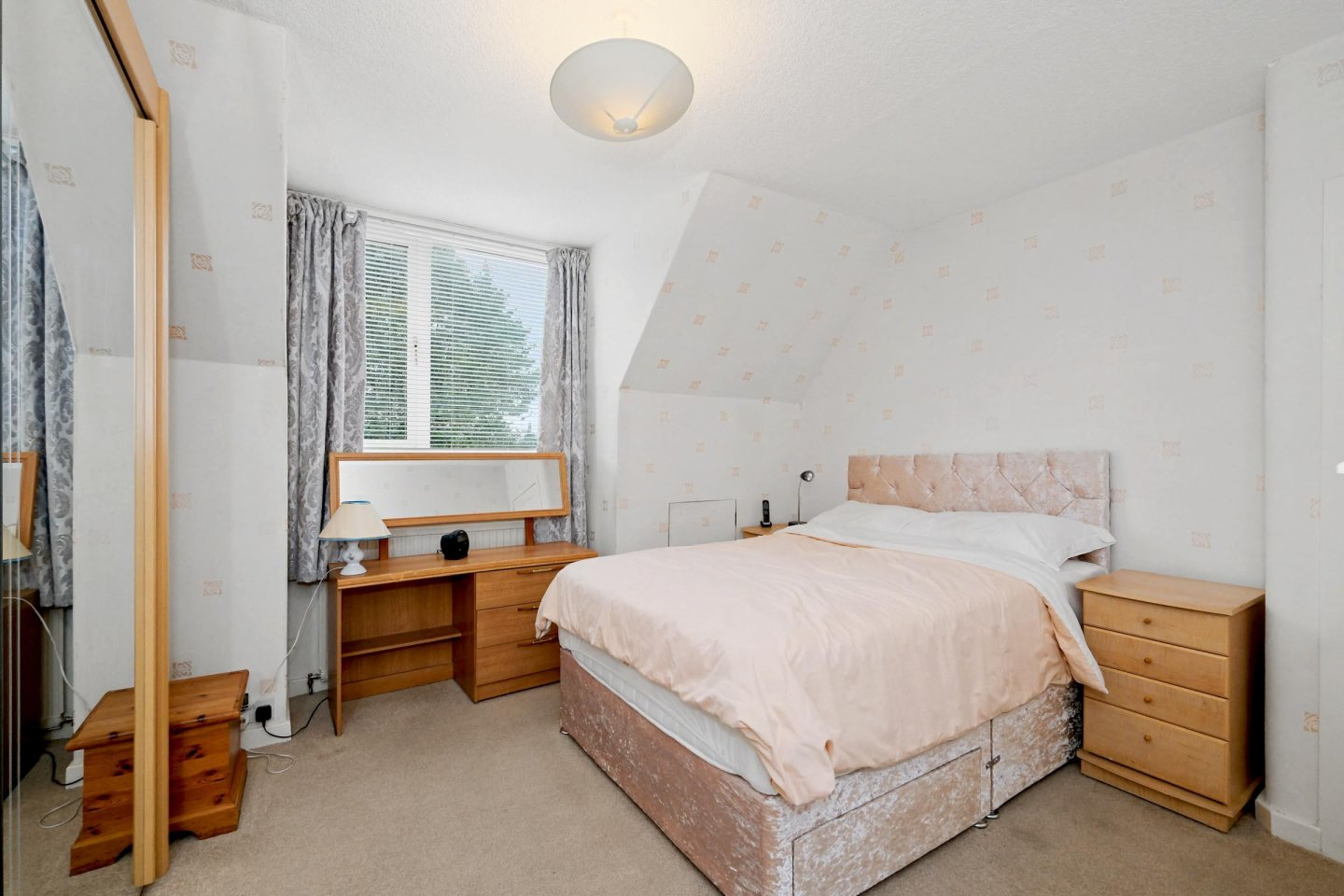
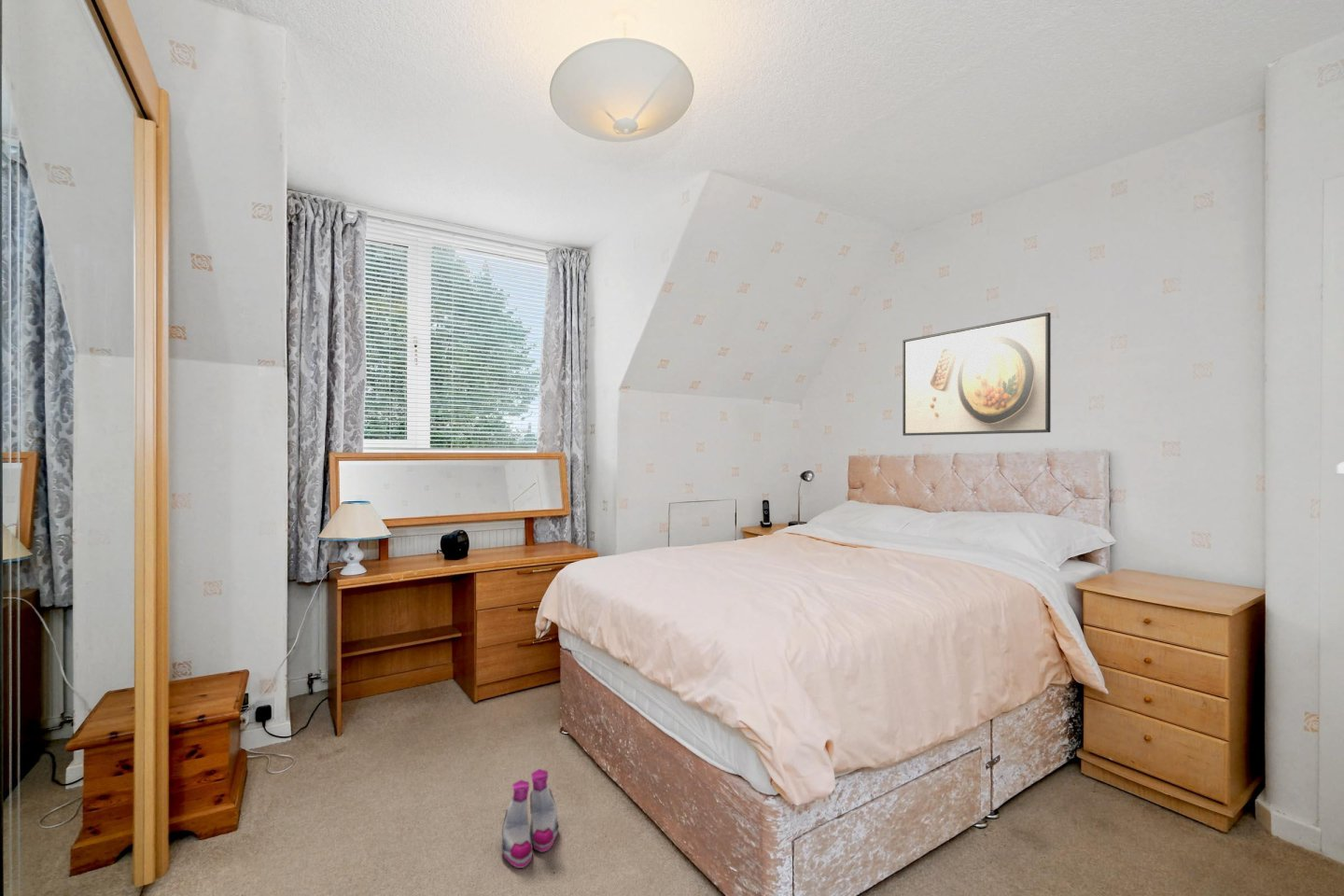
+ boots [500,768,559,869]
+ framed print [902,312,1052,437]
